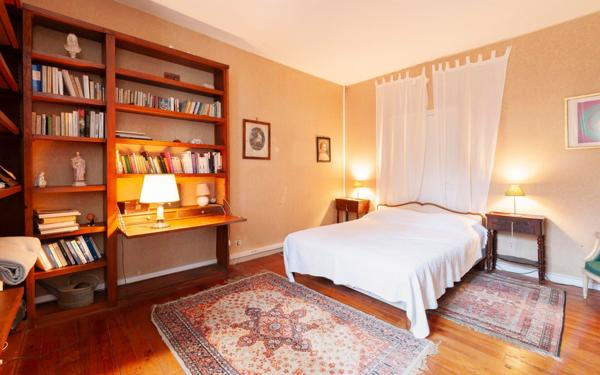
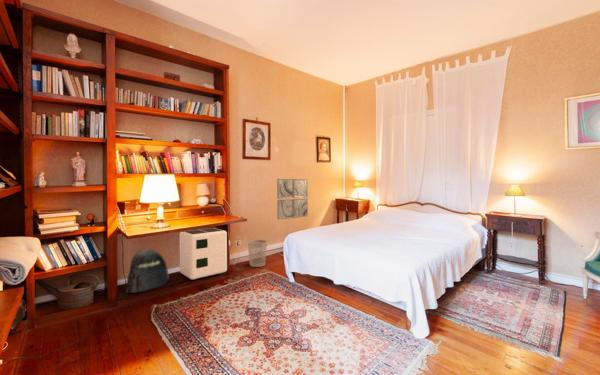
+ backpack [125,247,170,294]
+ air purifier [179,227,228,280]
+ wall art [276,178,309,220]
+ wastebasket [247,239,268,268]
